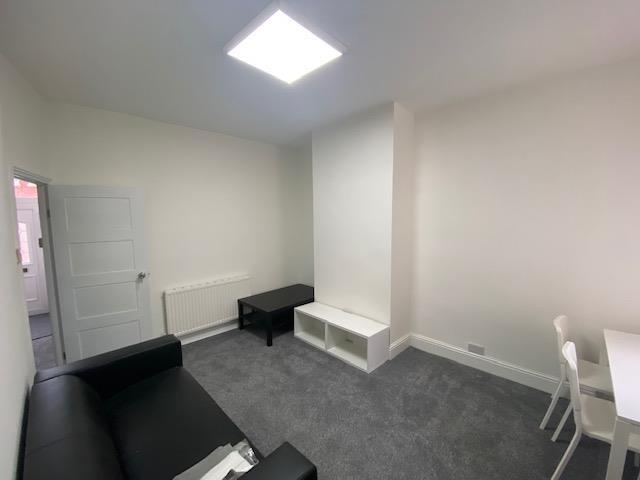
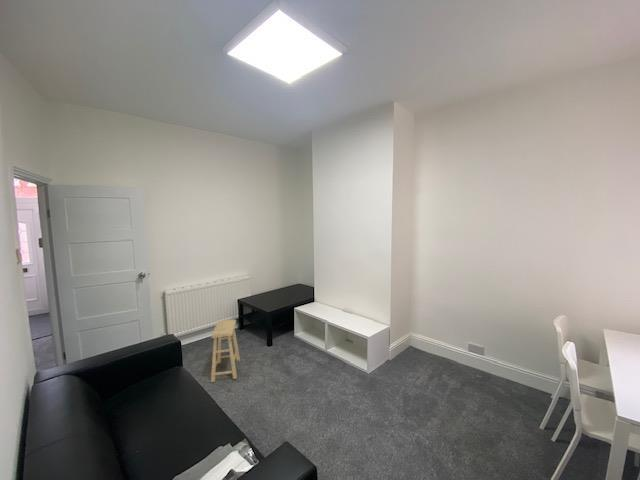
+ footstool [210,319,241,383]
